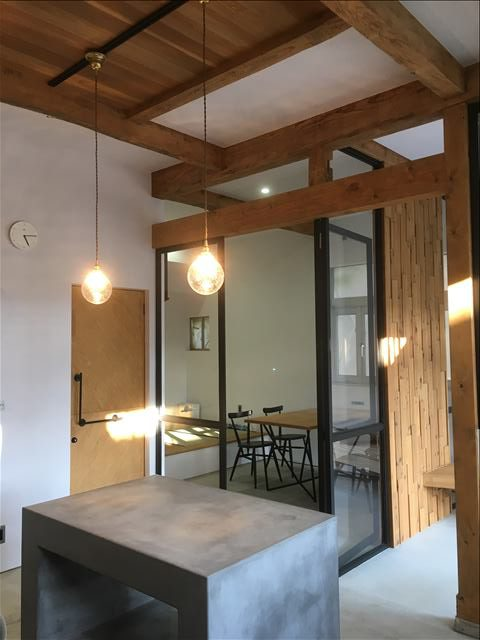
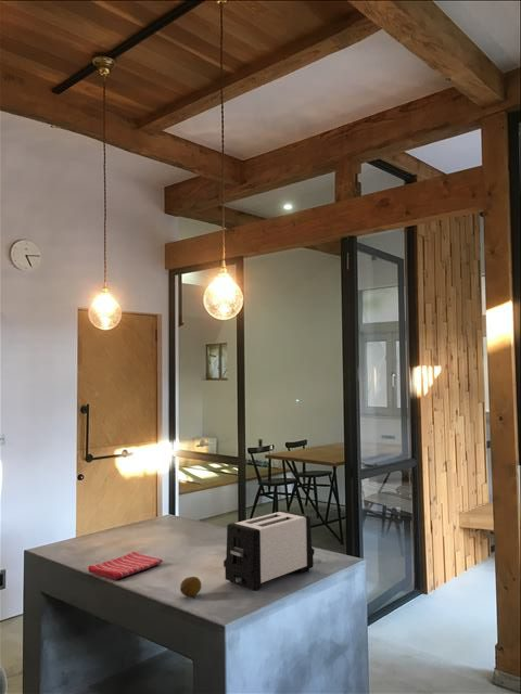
+ fruit [179,576,202,597]
+ dish towel [87,551,164,580]
+ toaster [223,510,315,592]
